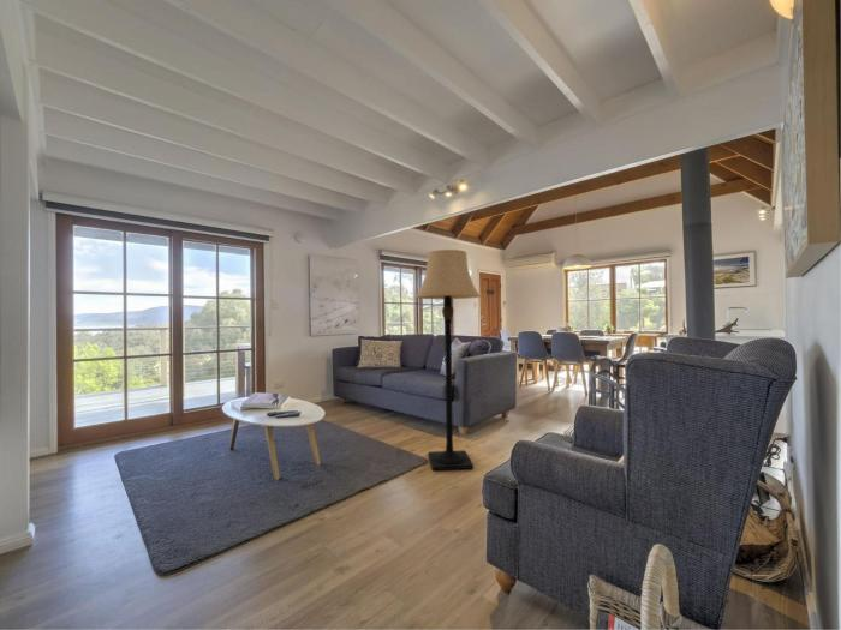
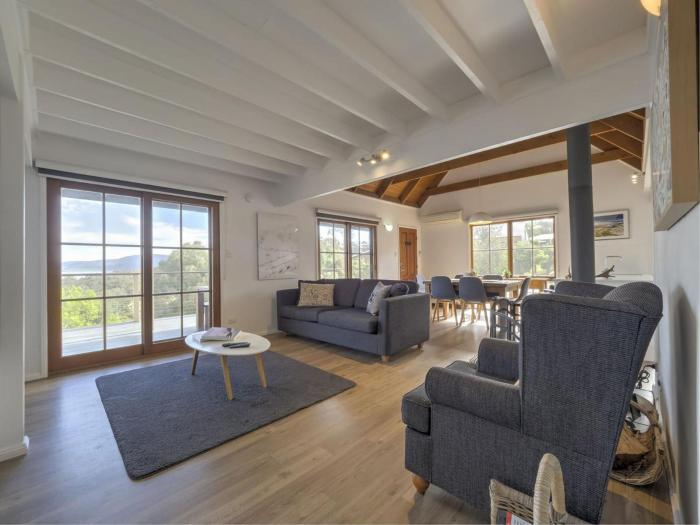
- lamp [413,248,482,472]
